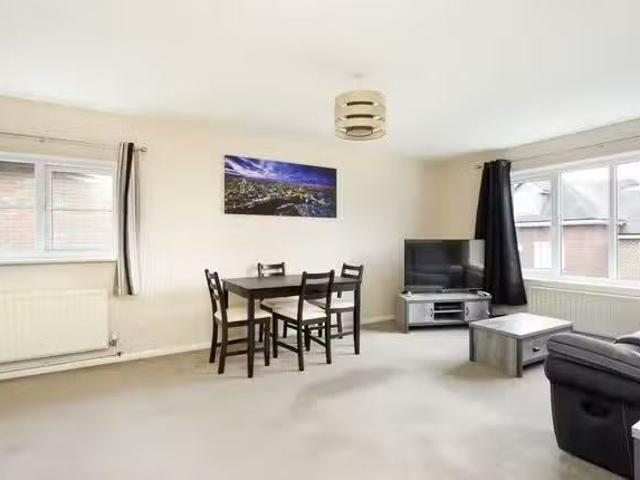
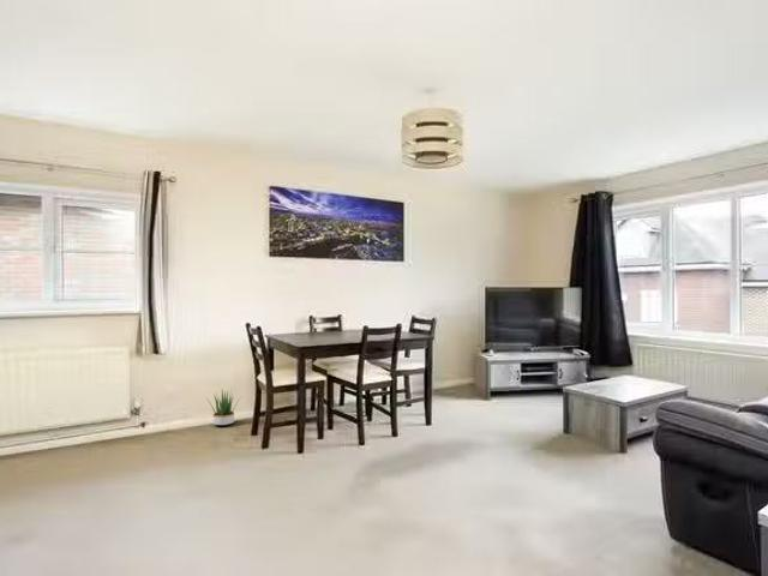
+ potted plant [206,389,241,427]
